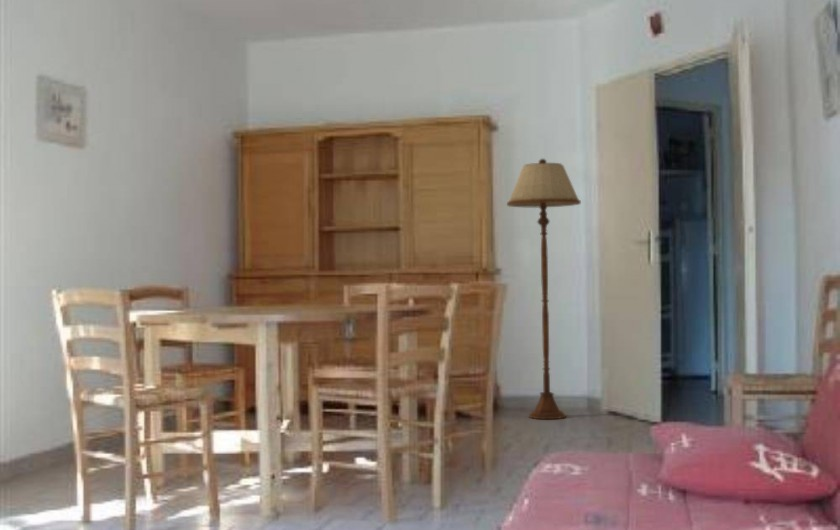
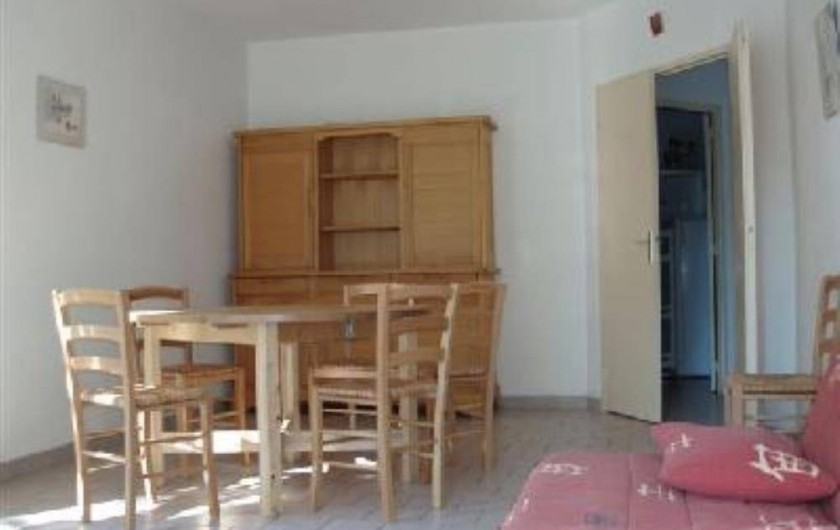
- floor lamp [506,158,582,420]
